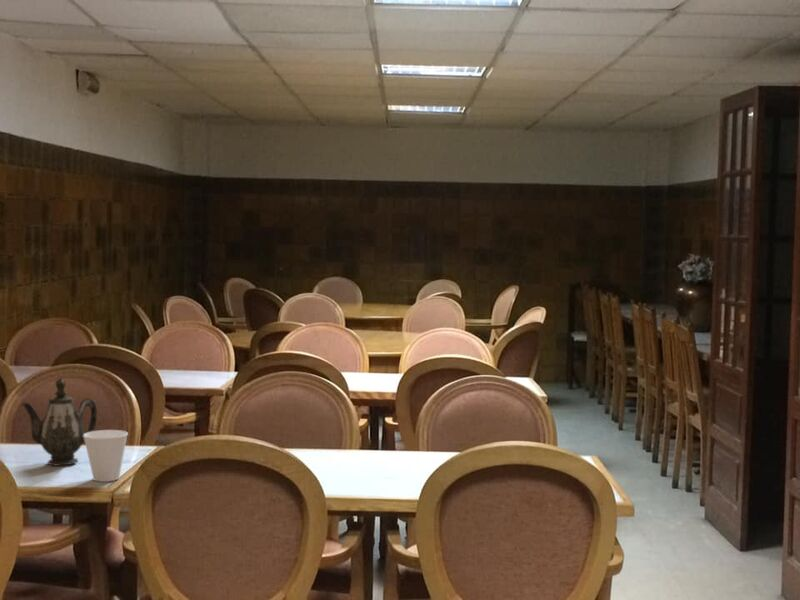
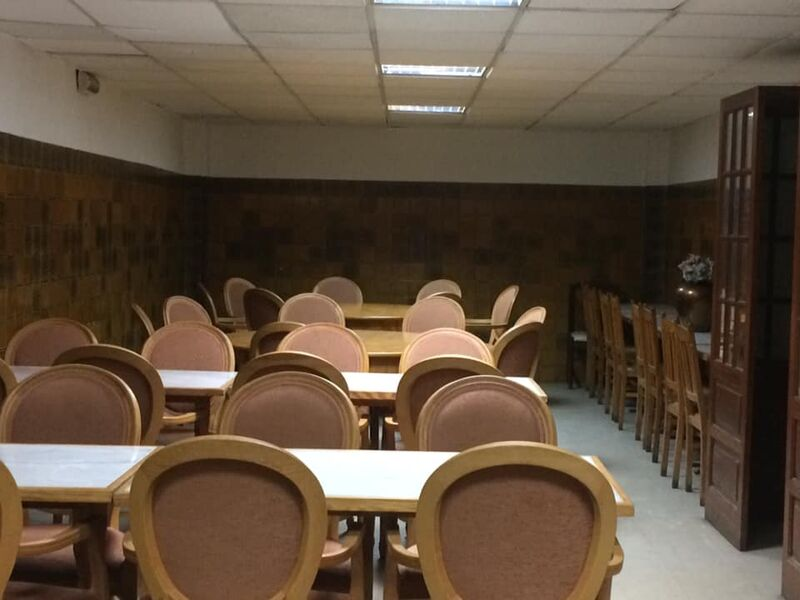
- cup [83,429,129,483]
- teapot [20,377,98,467]
